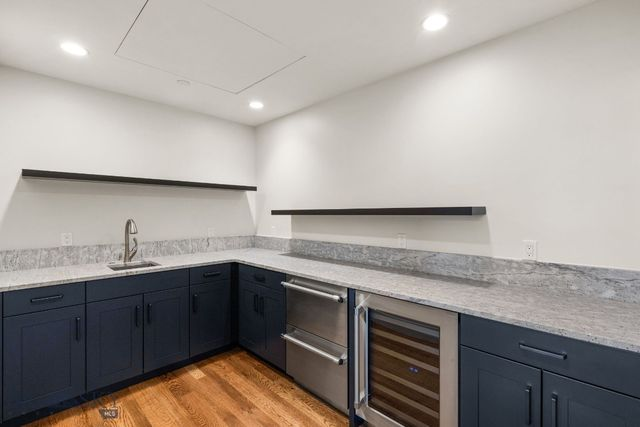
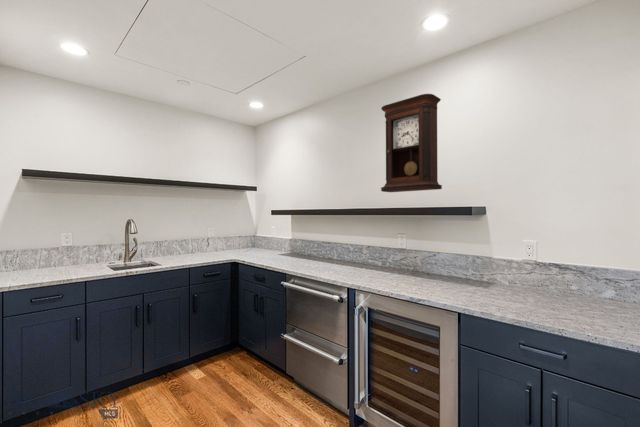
+ pendulum clock [380,93,443,193]
